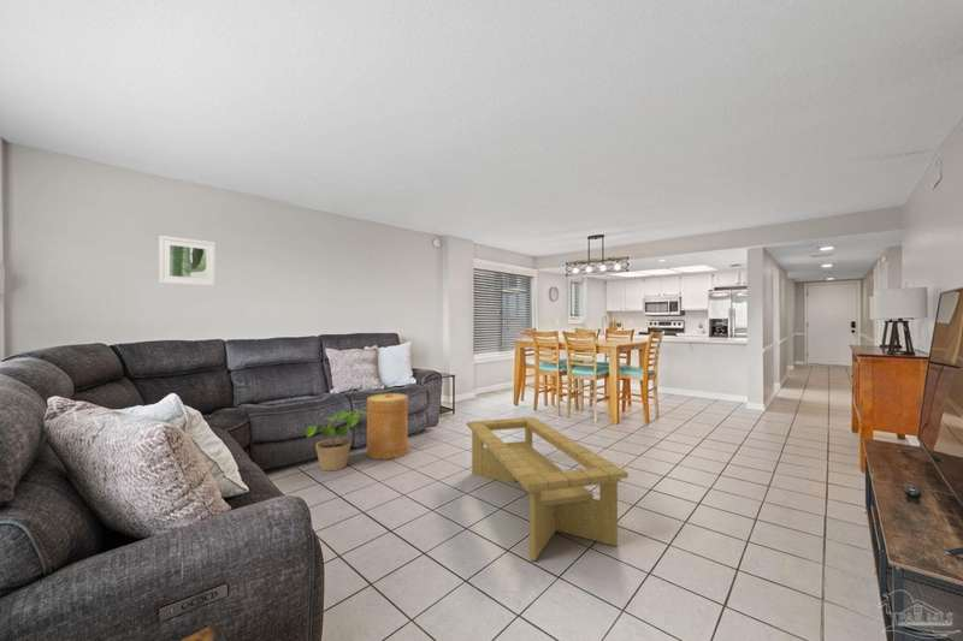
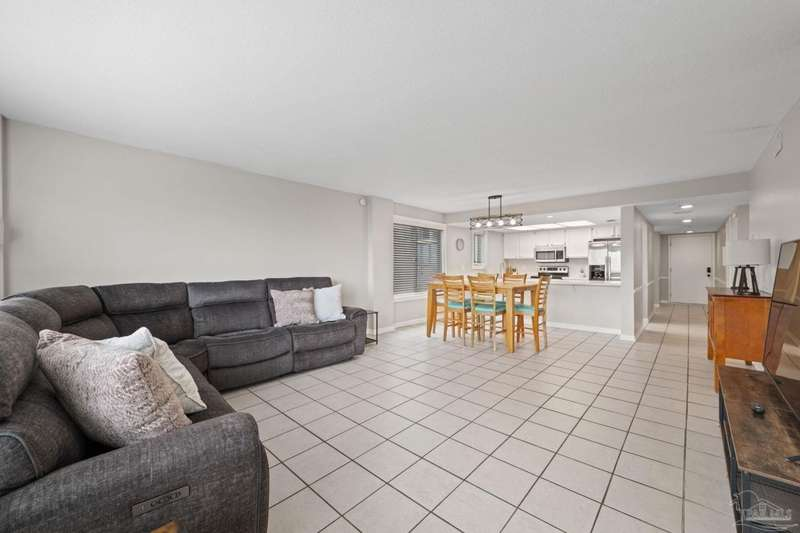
- potted plant [303,409,368,471]
- coffee table [466,416,630,562]
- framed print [158,235,217,287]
- basket [365,392,409,461]
